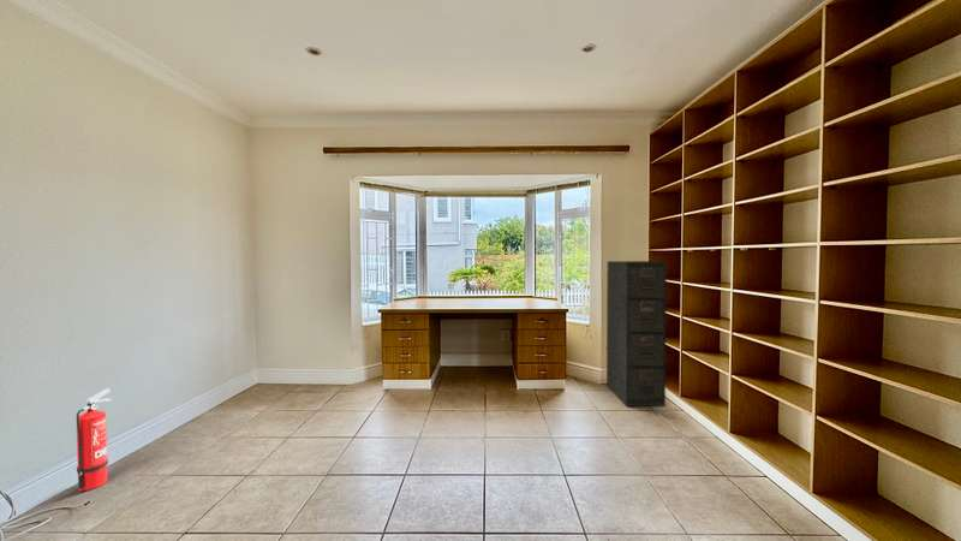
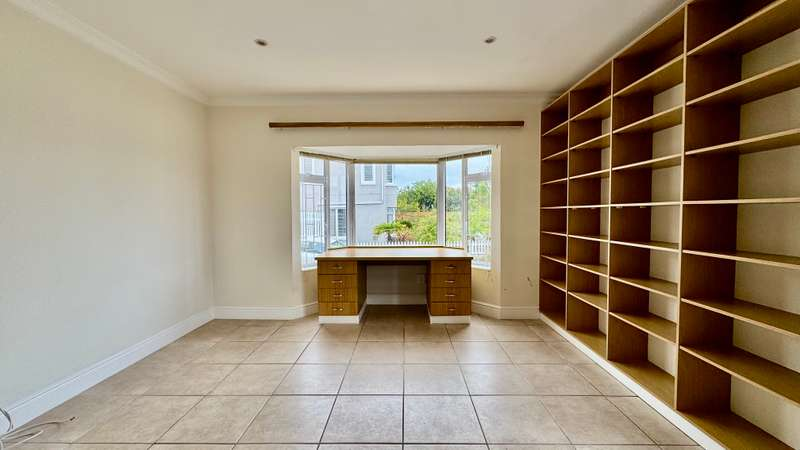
- fire extinguisher [76,387,113,492]
- filing cabinet [605,260,668,408]
